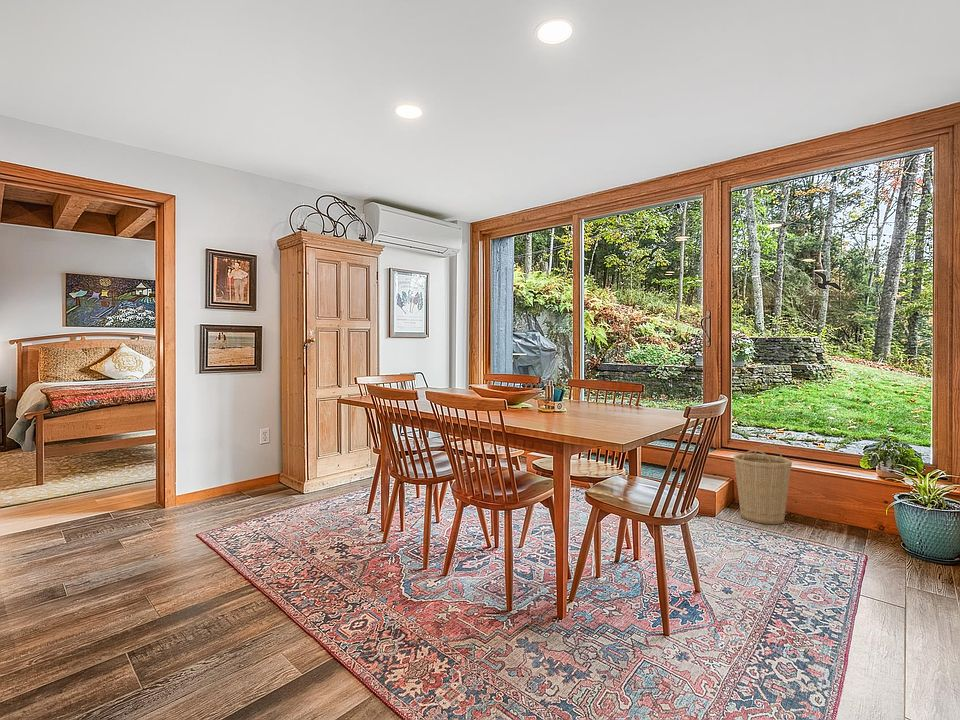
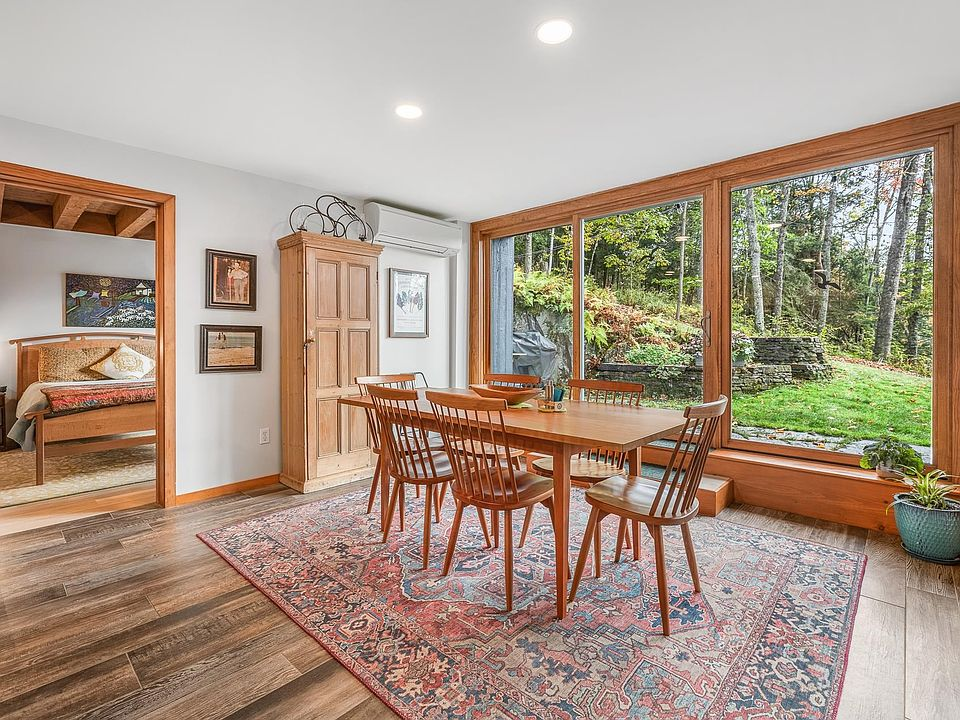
- basket [733,444,793,525]
